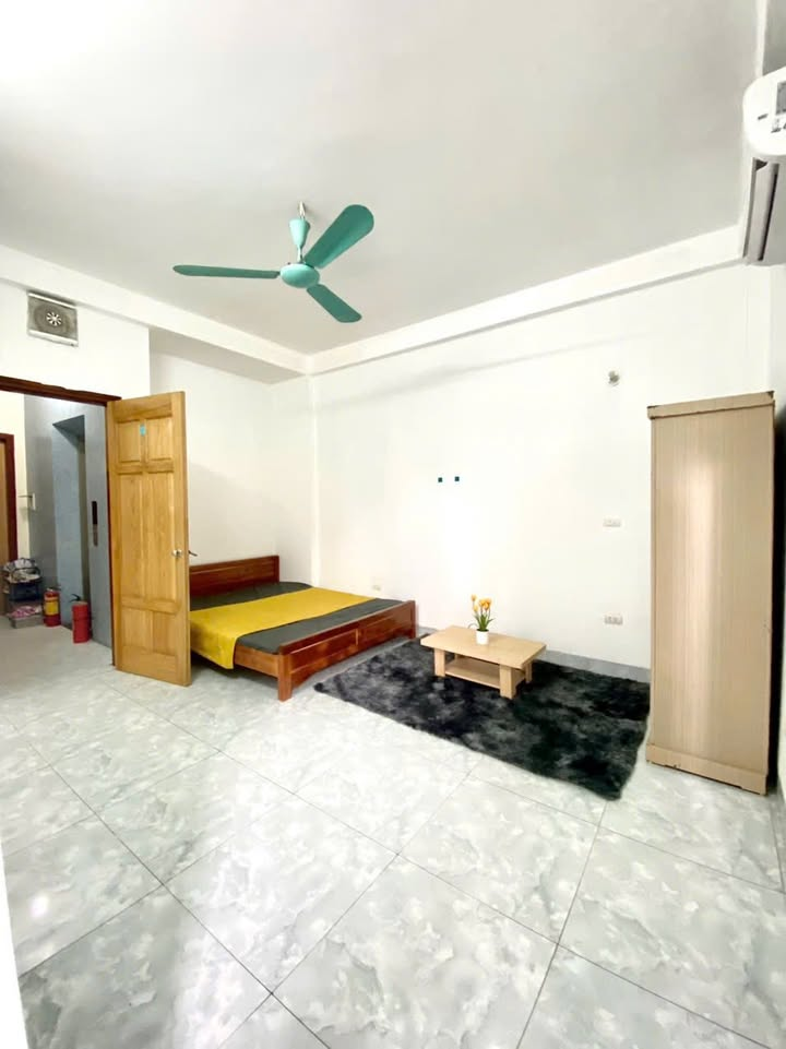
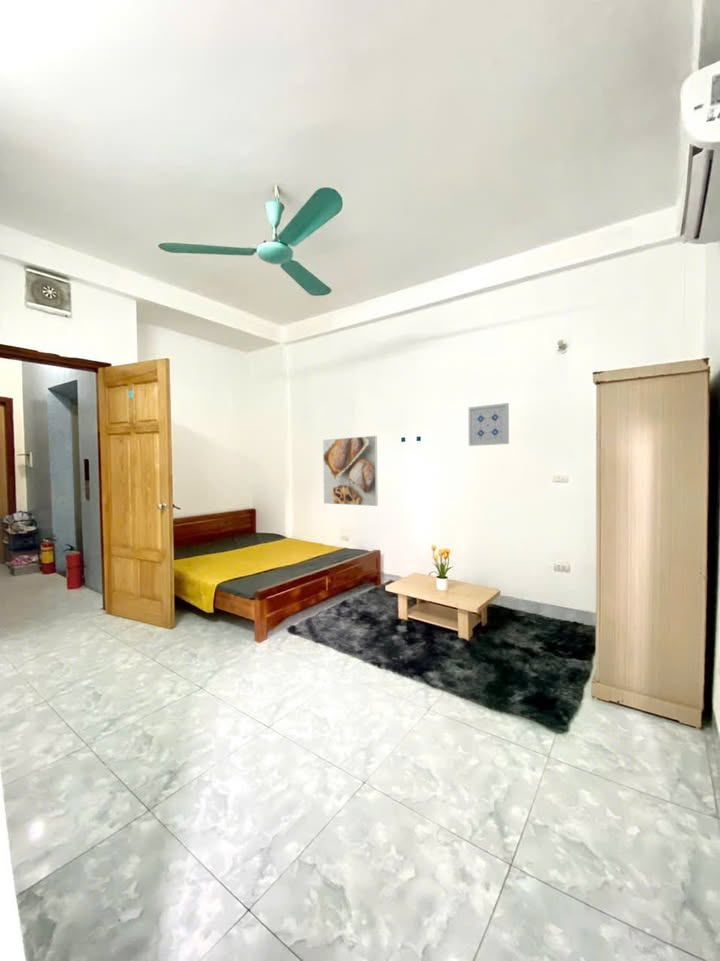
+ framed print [322,435,379,507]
+ wall art [468,402,510,447]
